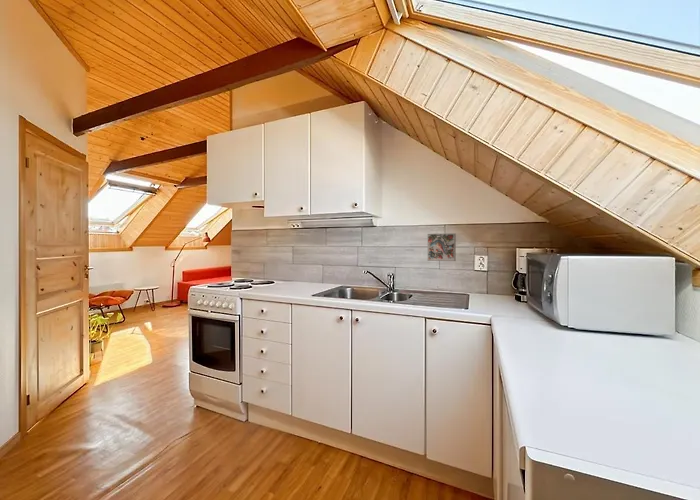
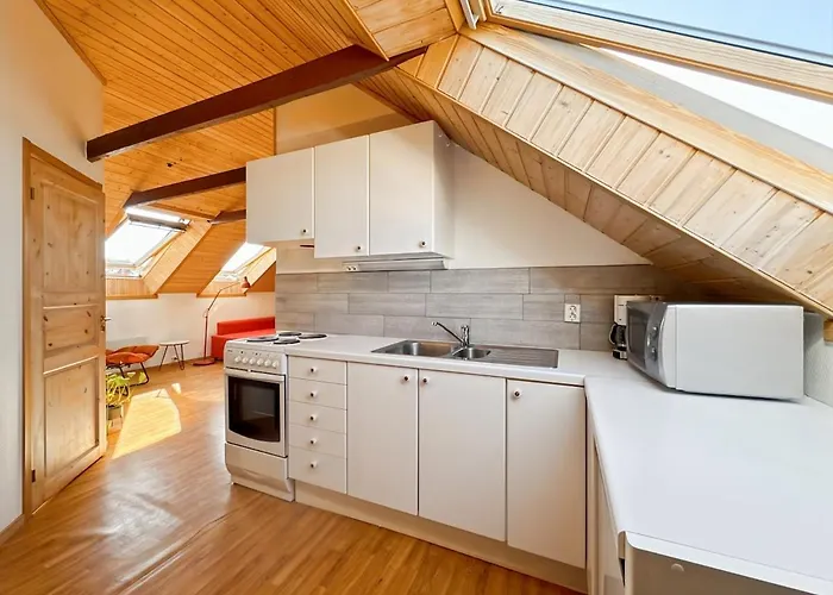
- decorative tile [427,232,457,262]
